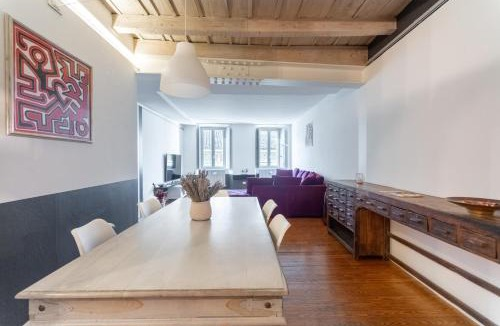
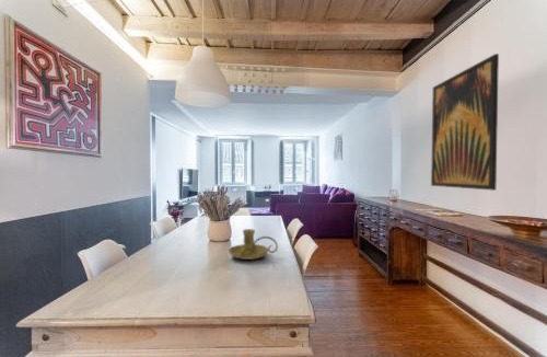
+ candle holder [228,228,279,261]
+ wall art [430,53,500,192]
